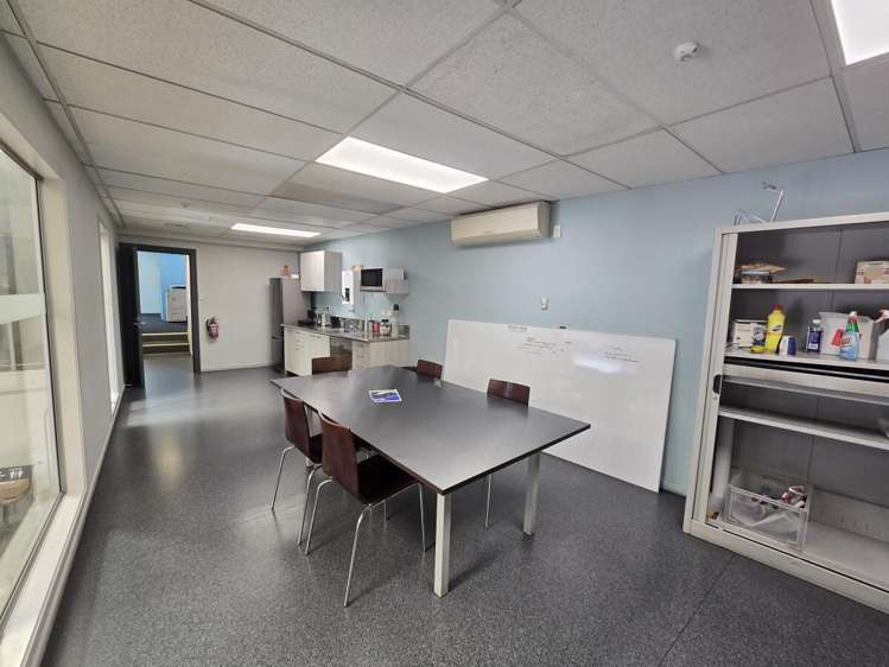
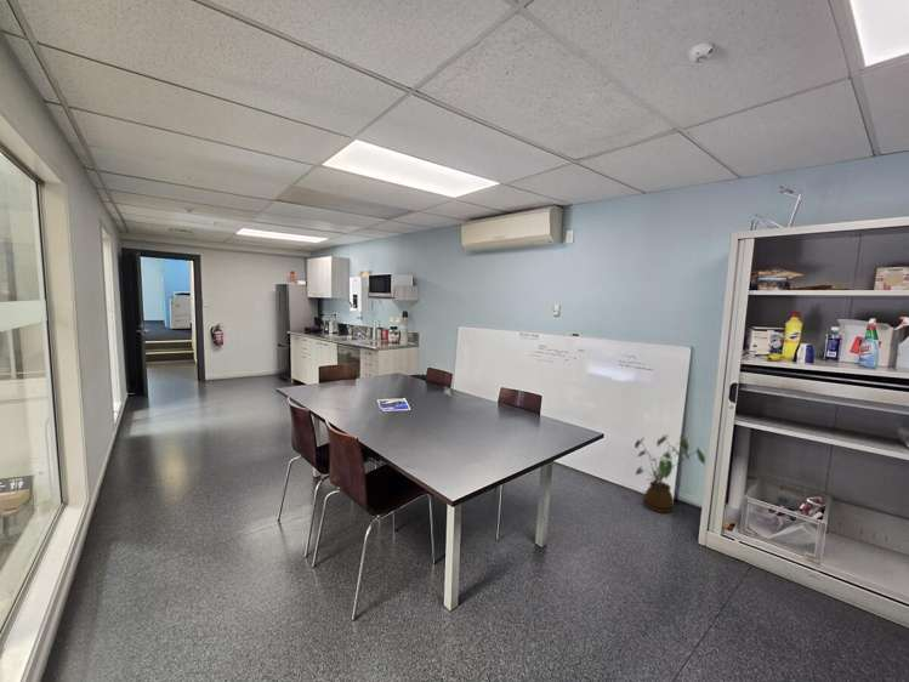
+ house plant [634,433,706,513]
